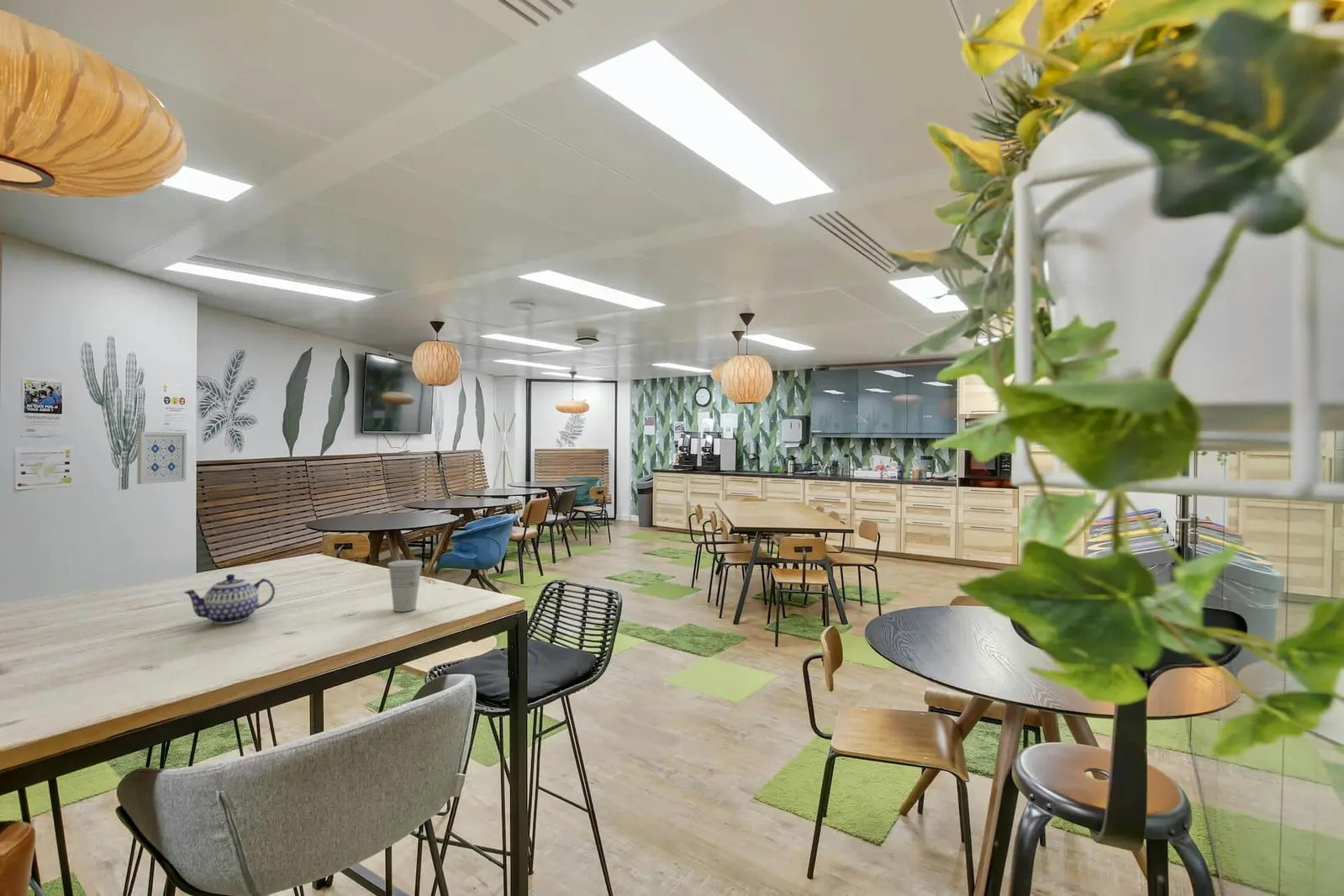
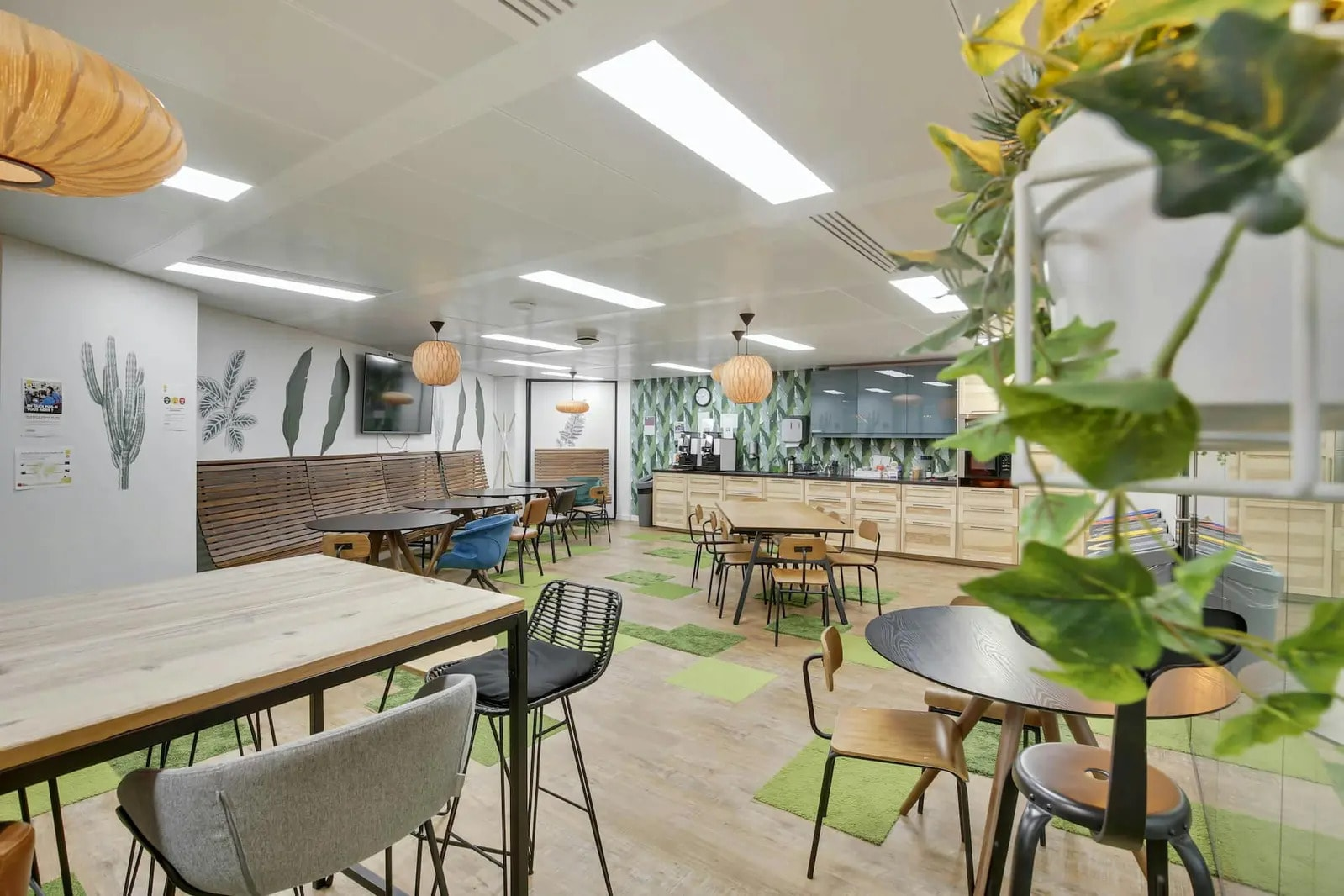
- teapot [182,573,276,625]
- cup [387,559,424,613]
- wall art [136,431,187,485]
